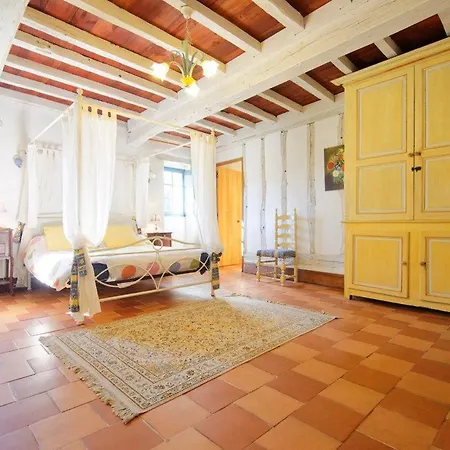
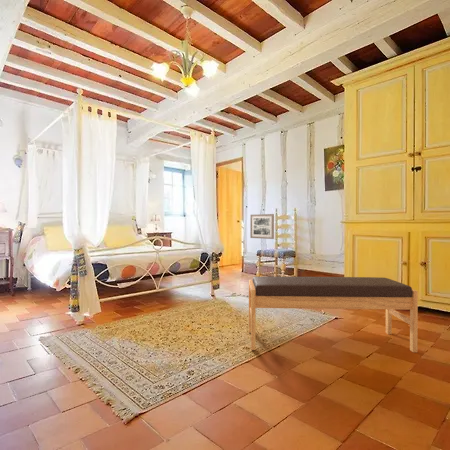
+ wall art [249,213,275,240]
+ bench [248,276,419,353]
